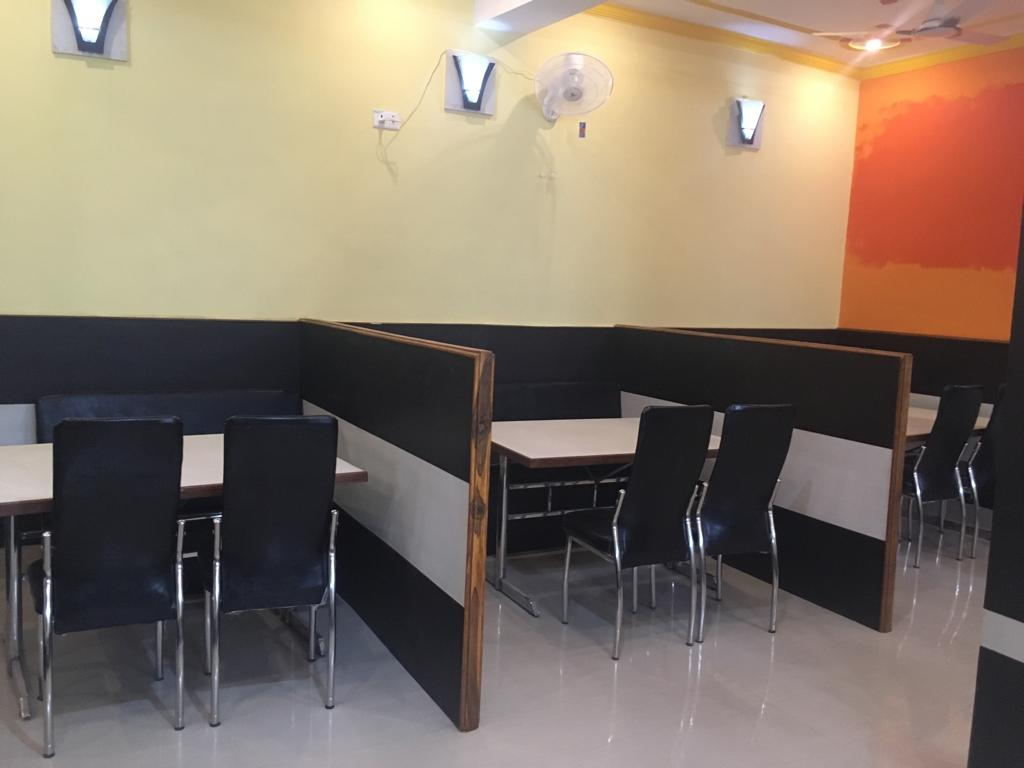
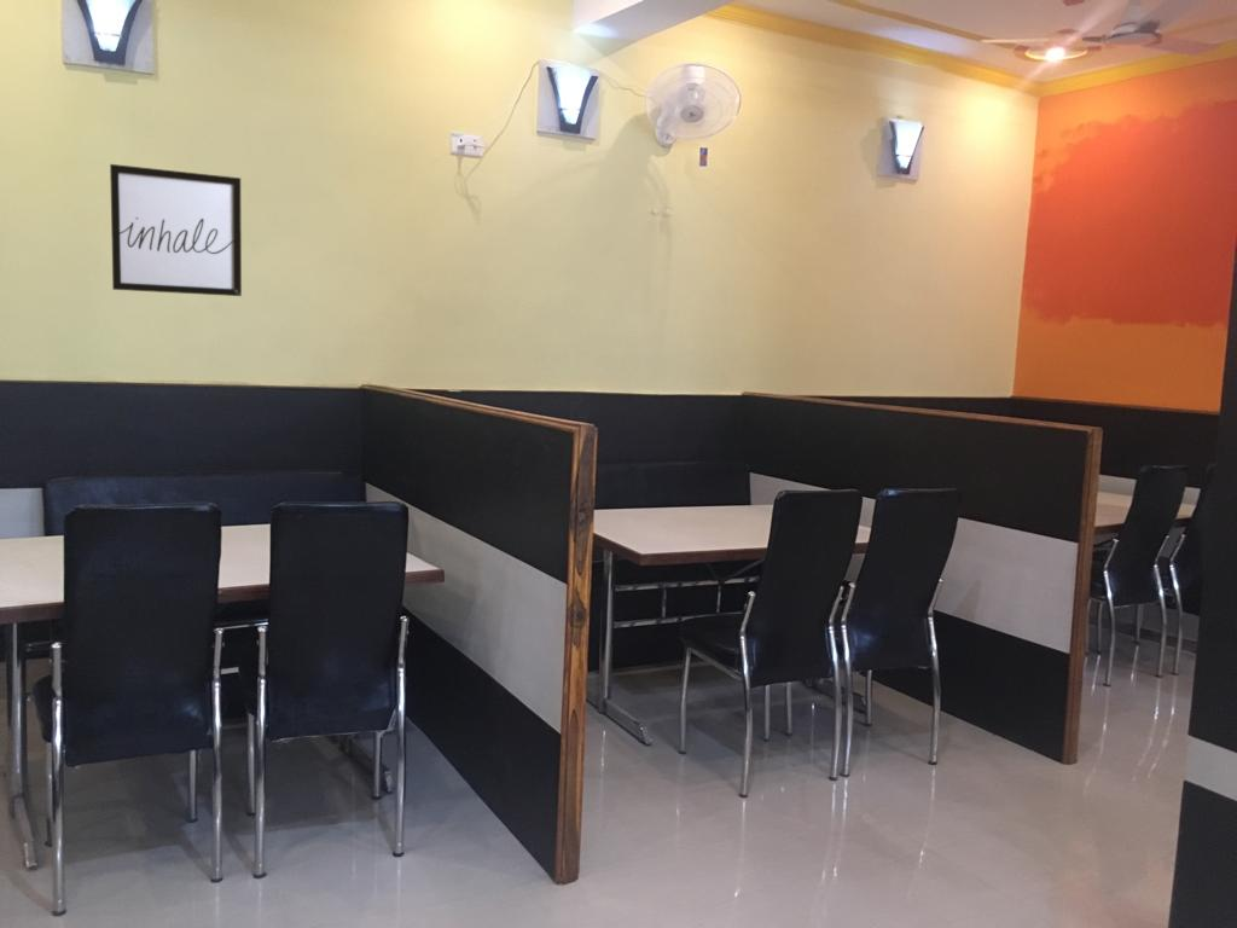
+ wall art [109,163,243,297]
